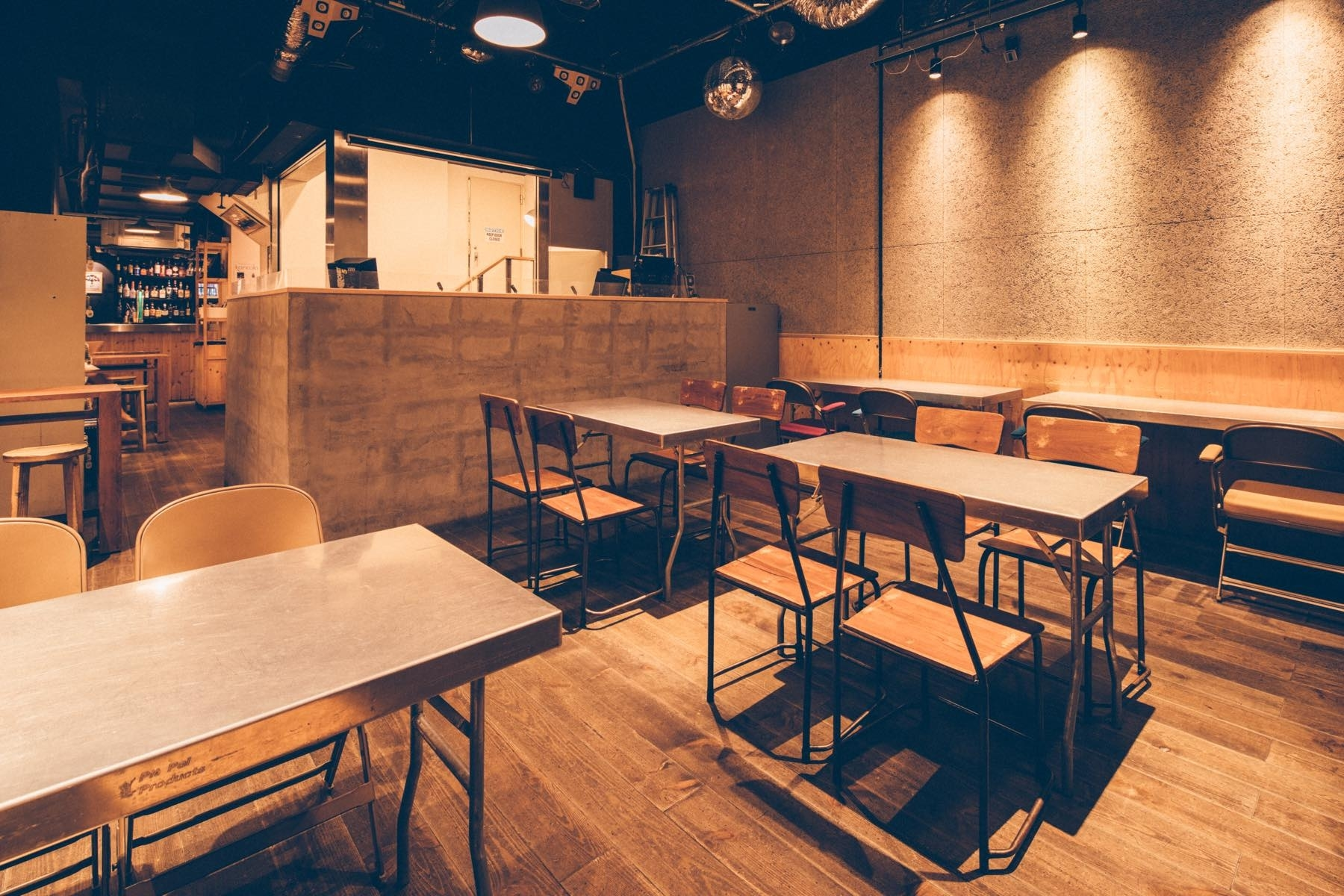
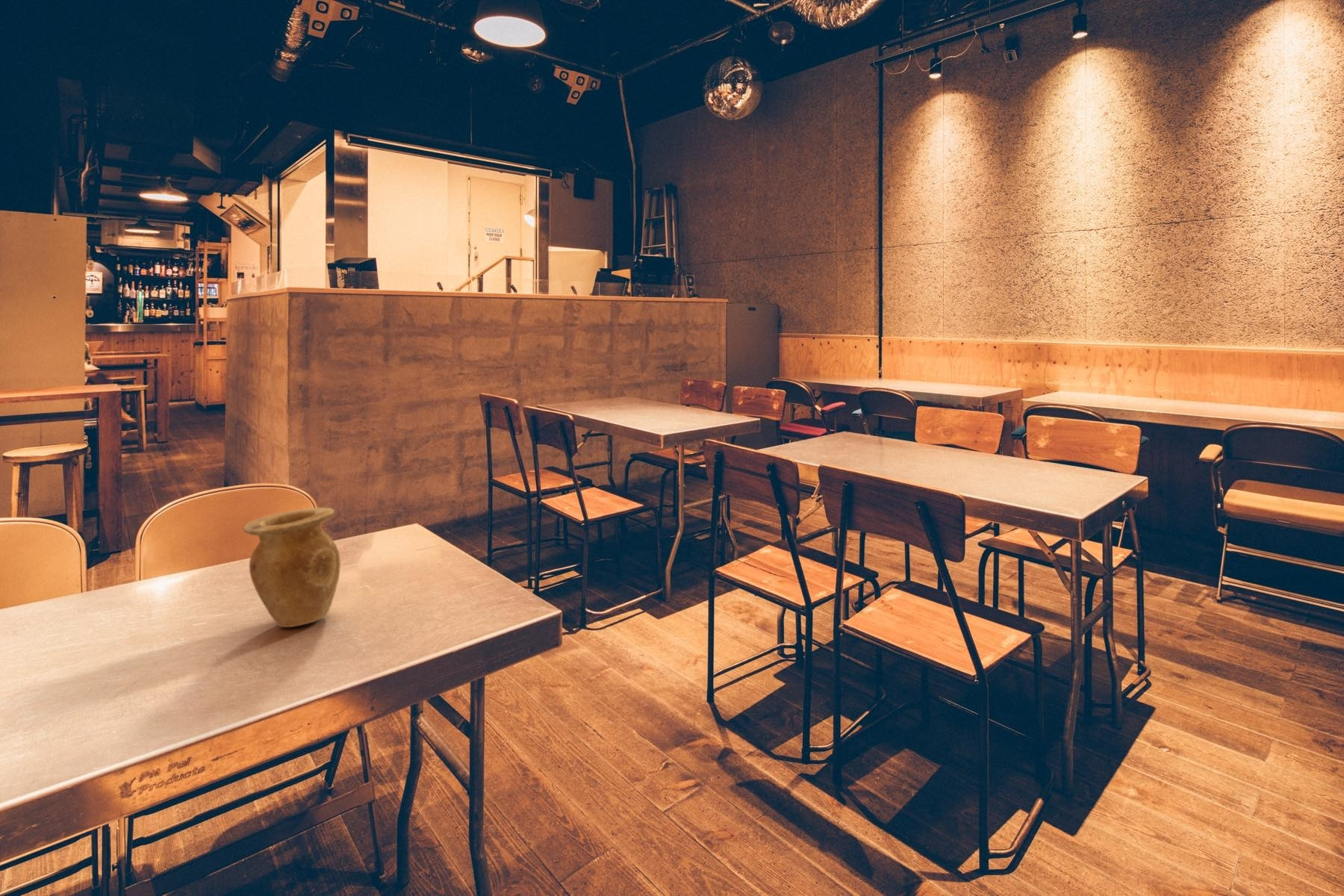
+ vase [243,507,341,628]
